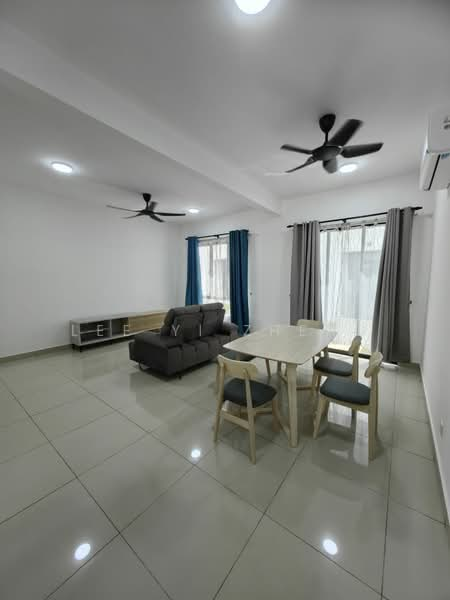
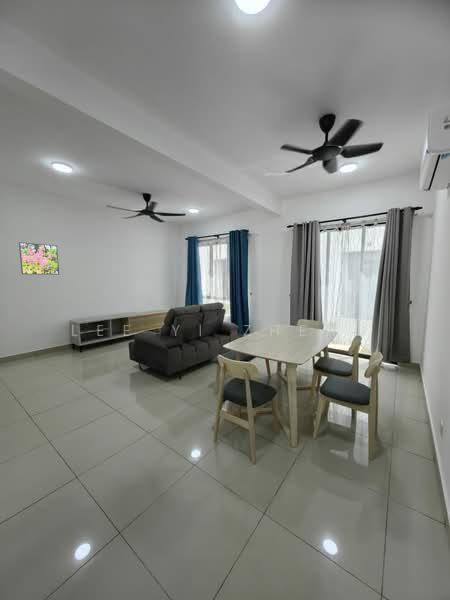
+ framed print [18,241,60,276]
